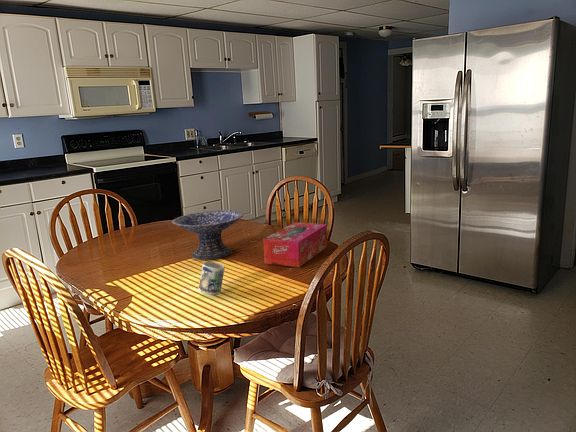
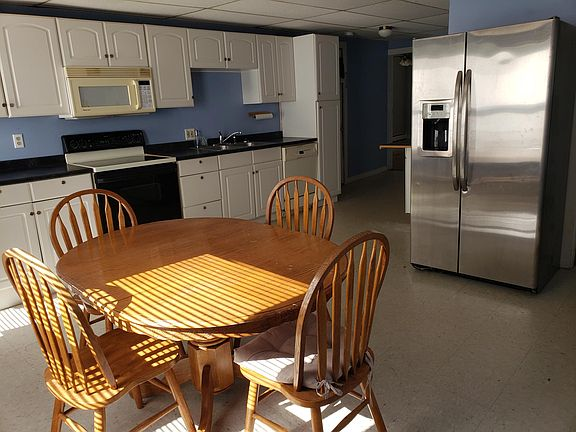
- mug [197,261,226,296]
- tissue box [262,221,328,268]
- decorative bowl [171,209,244,261]
